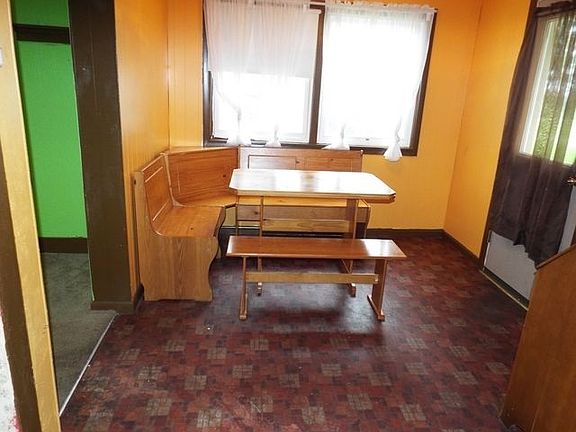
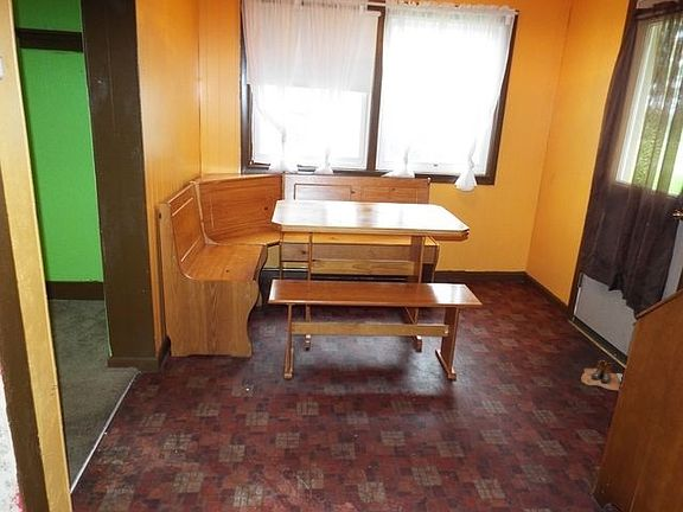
+ boots [580,359,624,391]
